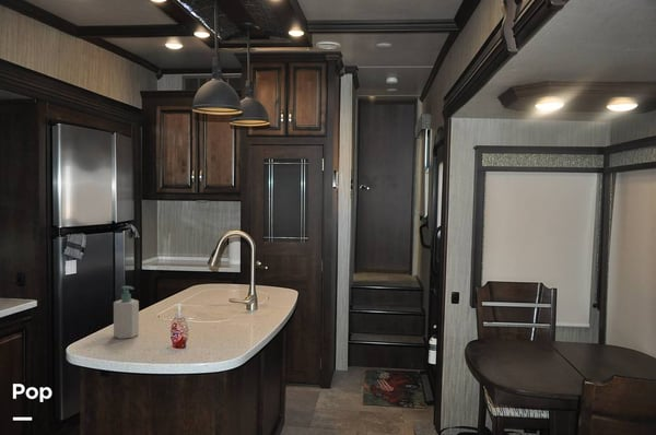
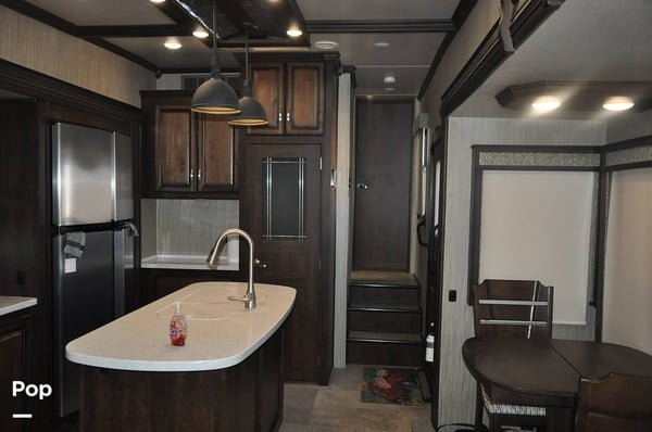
- soap bottle [113,285,140,340]
